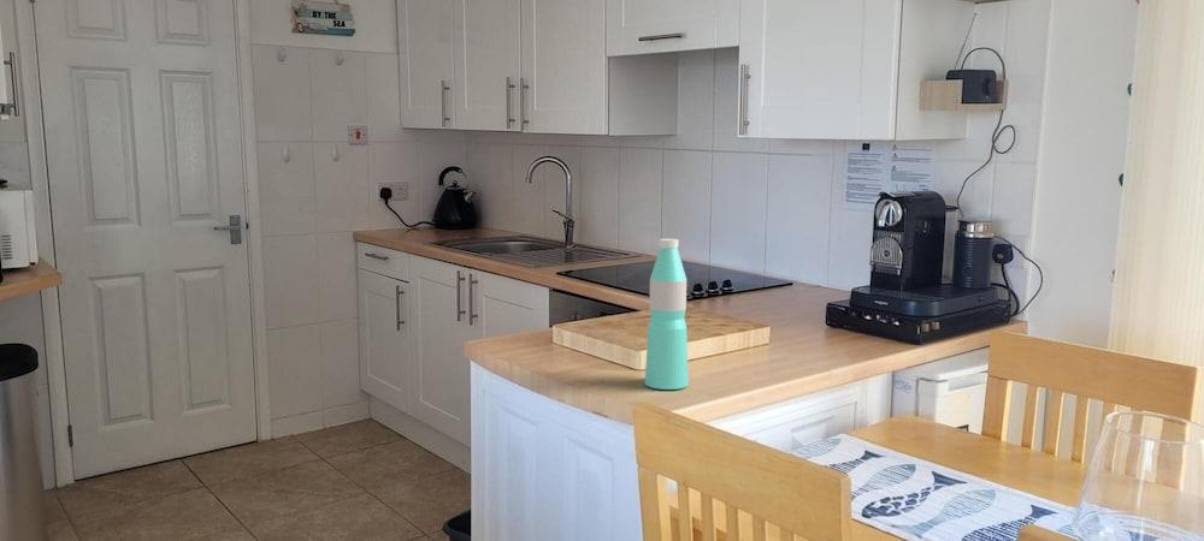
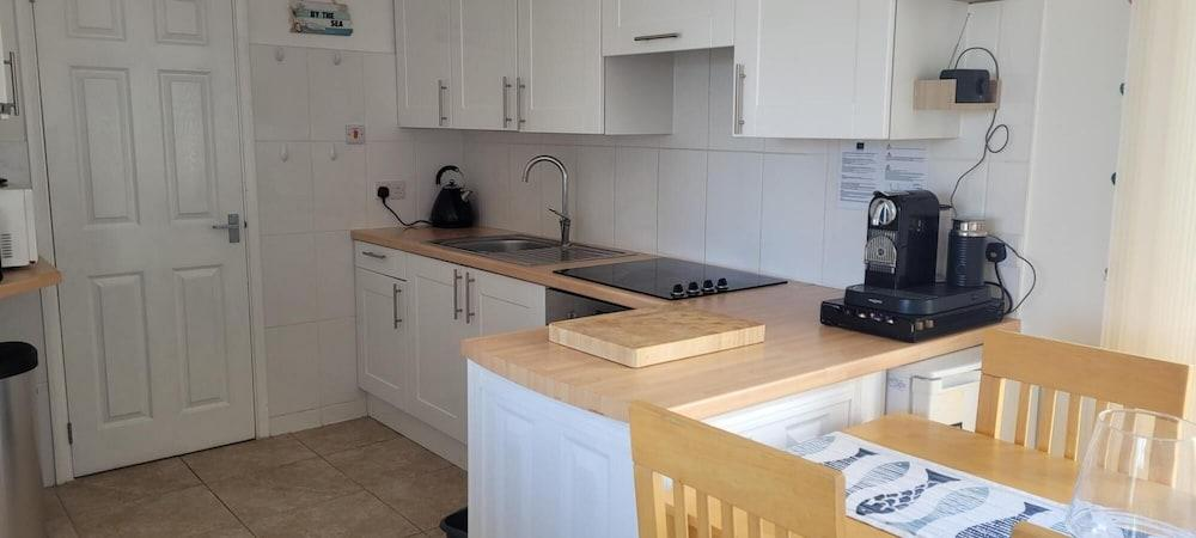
- water bottle [644,238,689,391]
